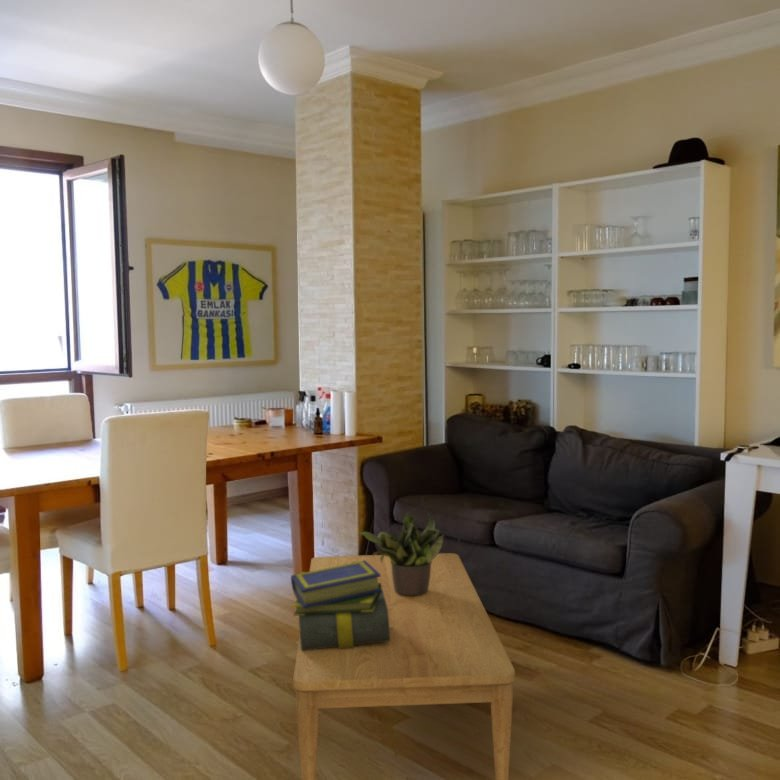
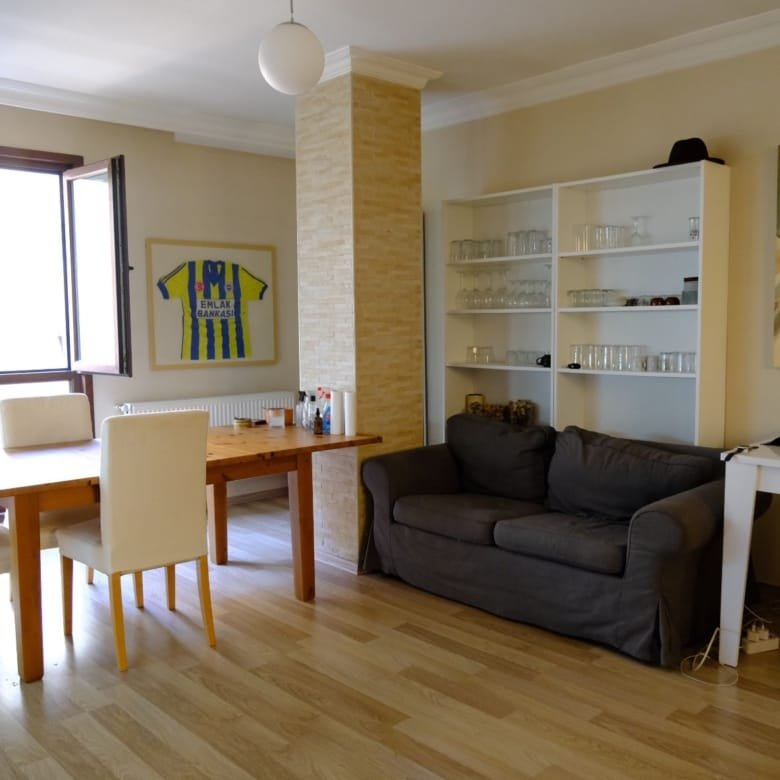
- coffee table [292,552,516,780]
- potted plant [358,512,445,595]
- stack of books [290,560,390,650]
